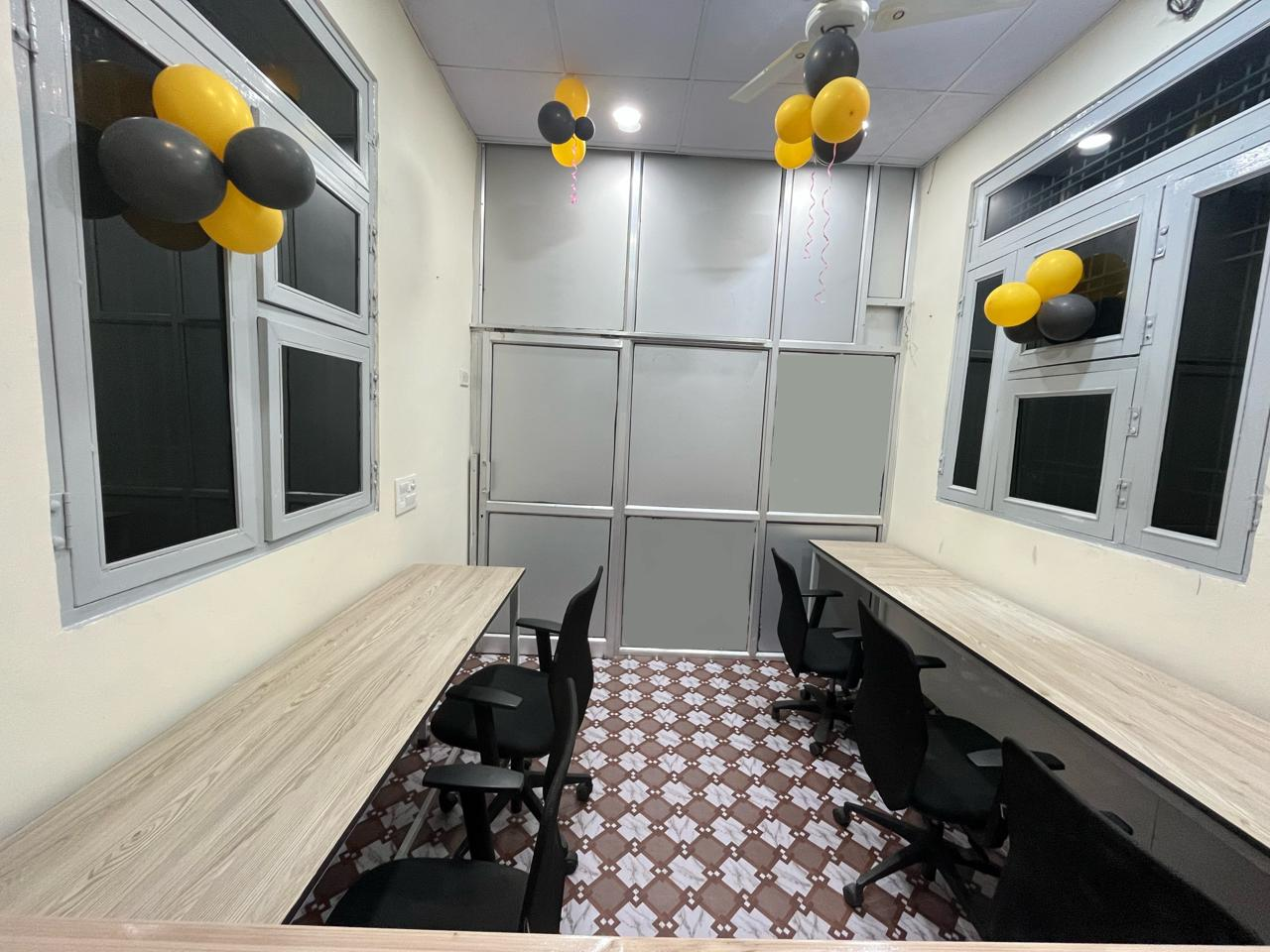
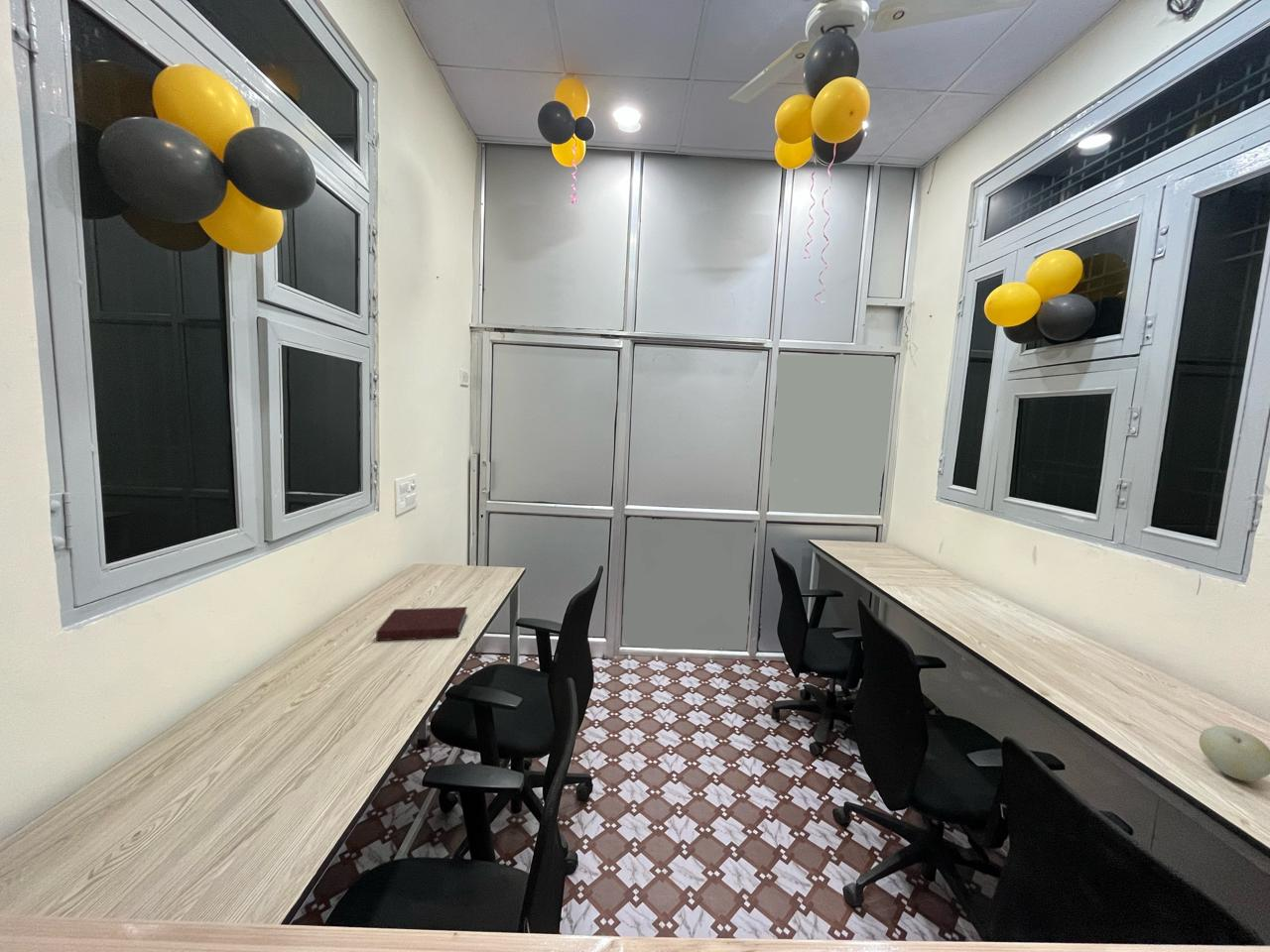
+ fruit [1198,725,1270,782]
+ notebook [375,606,468,642]
